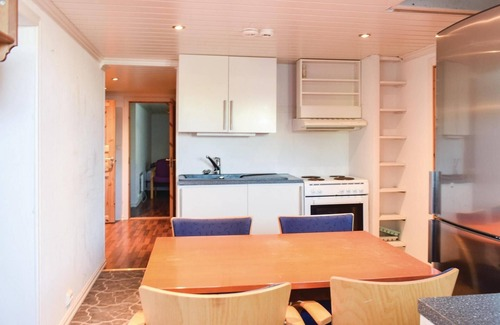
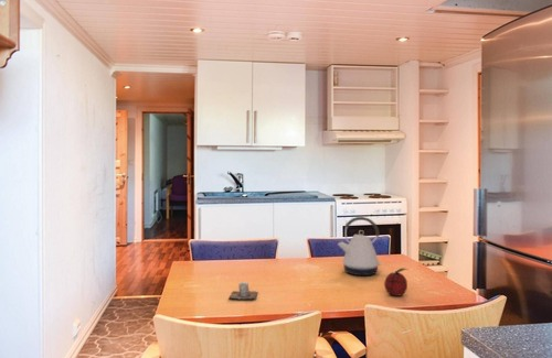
+ fruit [383,267,408,297]
+ cup [227,281,258,301]
+ kettle [337,216,383,276]
